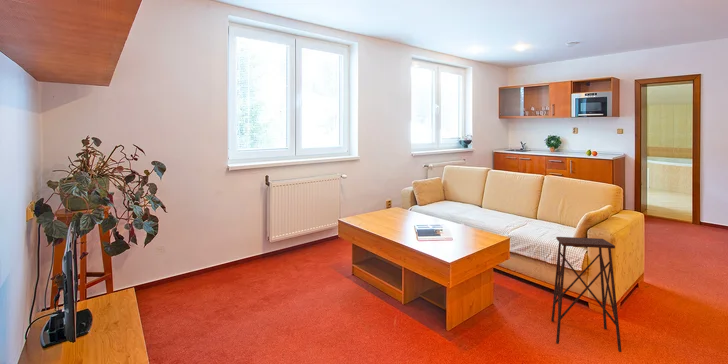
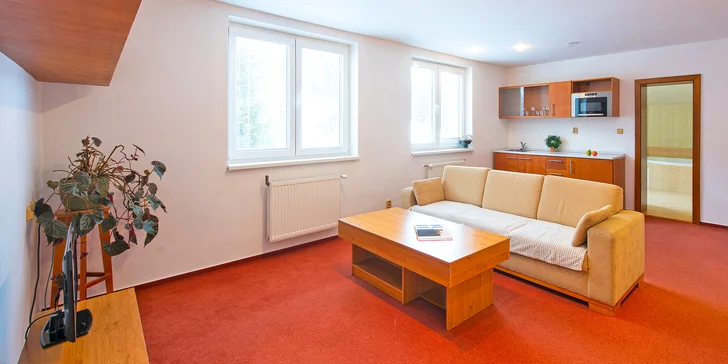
- side table [550,236,623,353]
